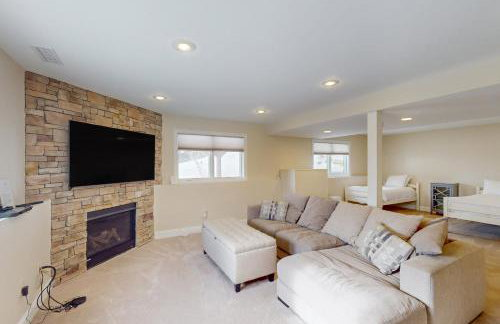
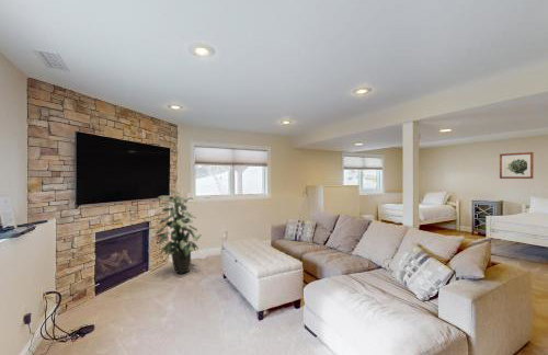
+ wall art [499,151,534,180]
+ indoor plant [155,191,203,275]
